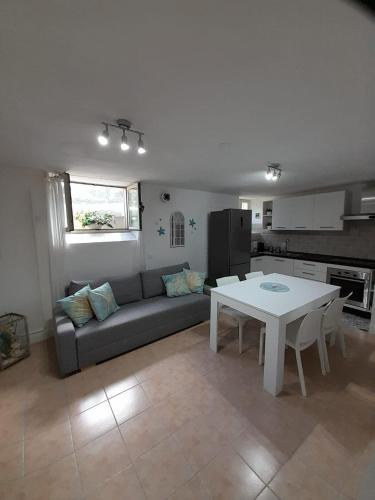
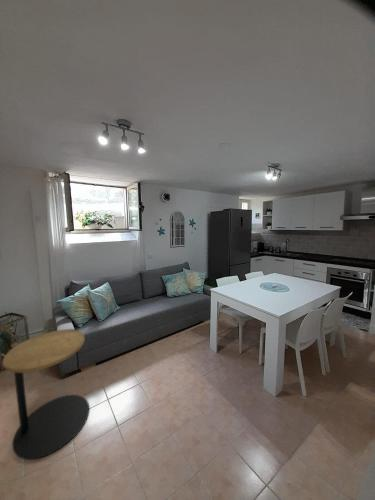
+ side table [2,329,90,460]
